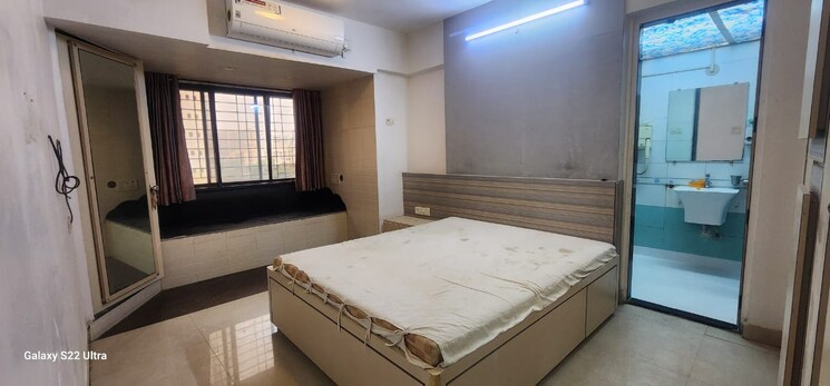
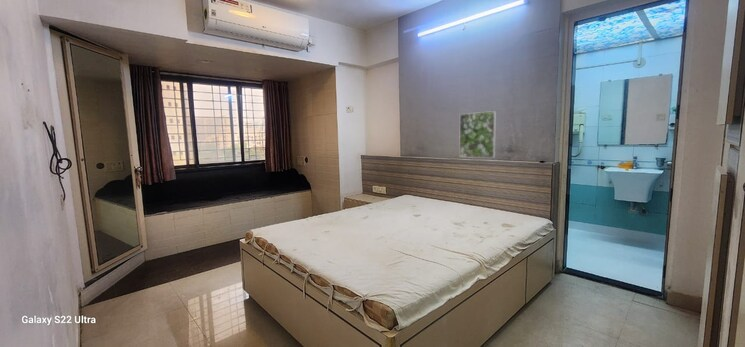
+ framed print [458,110,497,159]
